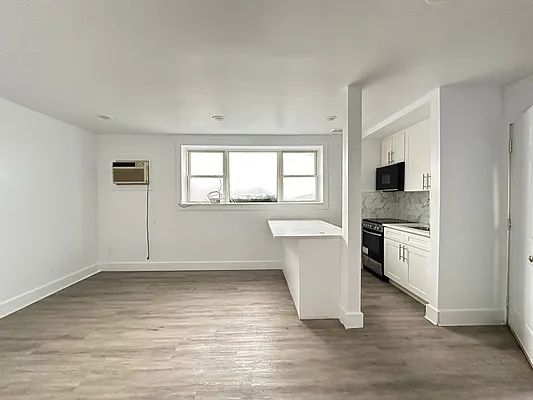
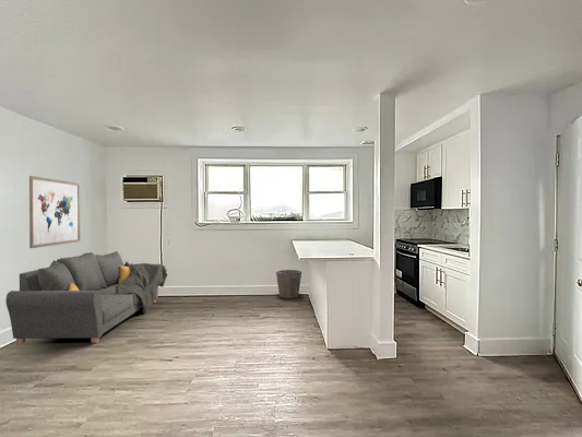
+ wall art [28,175,81,249]
+ waste bin [275,269,302,299]
+ sofa [4,250,168,344]
